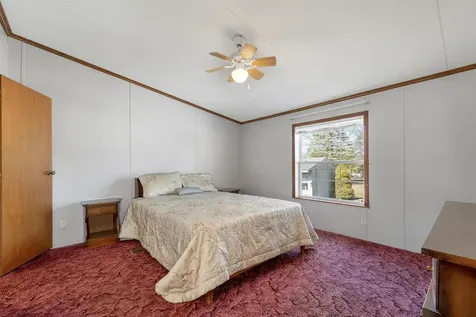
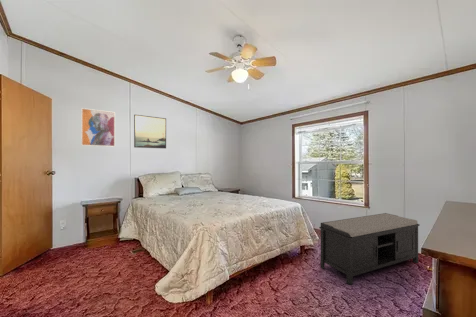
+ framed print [133,114,167,149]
+ wall art [80,107,116,148]
+ bench [318,212,421,286]
